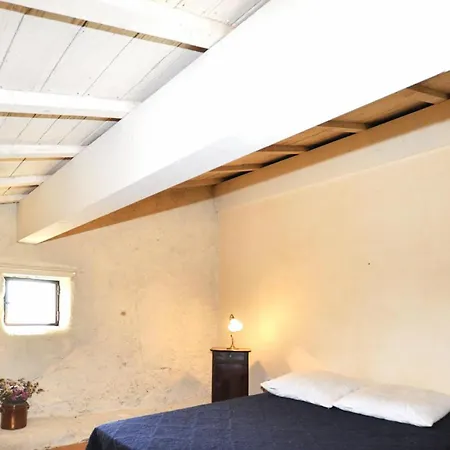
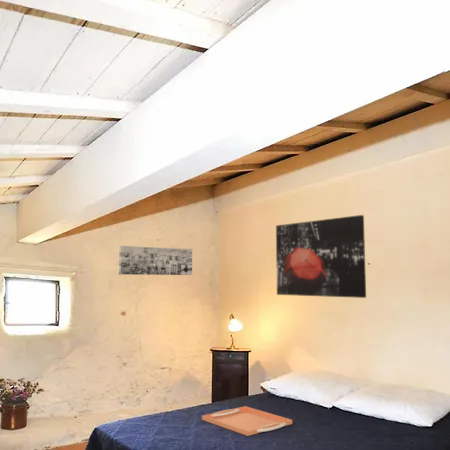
+ wall art [275,214,367,299]
+ serving tray [201,405,293,437]
+ wall art [118,245,193,276]
